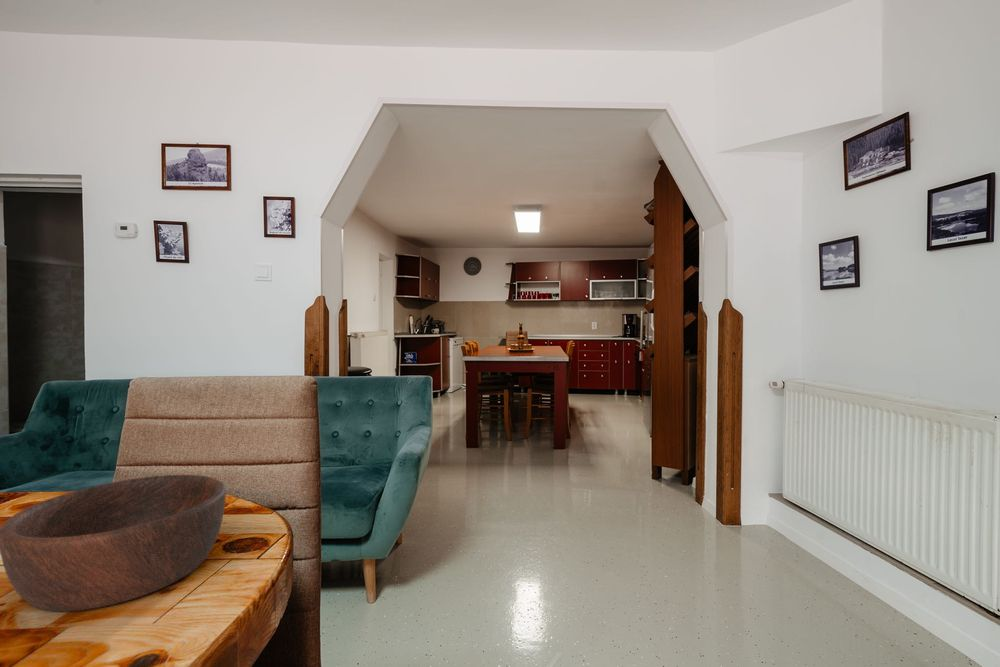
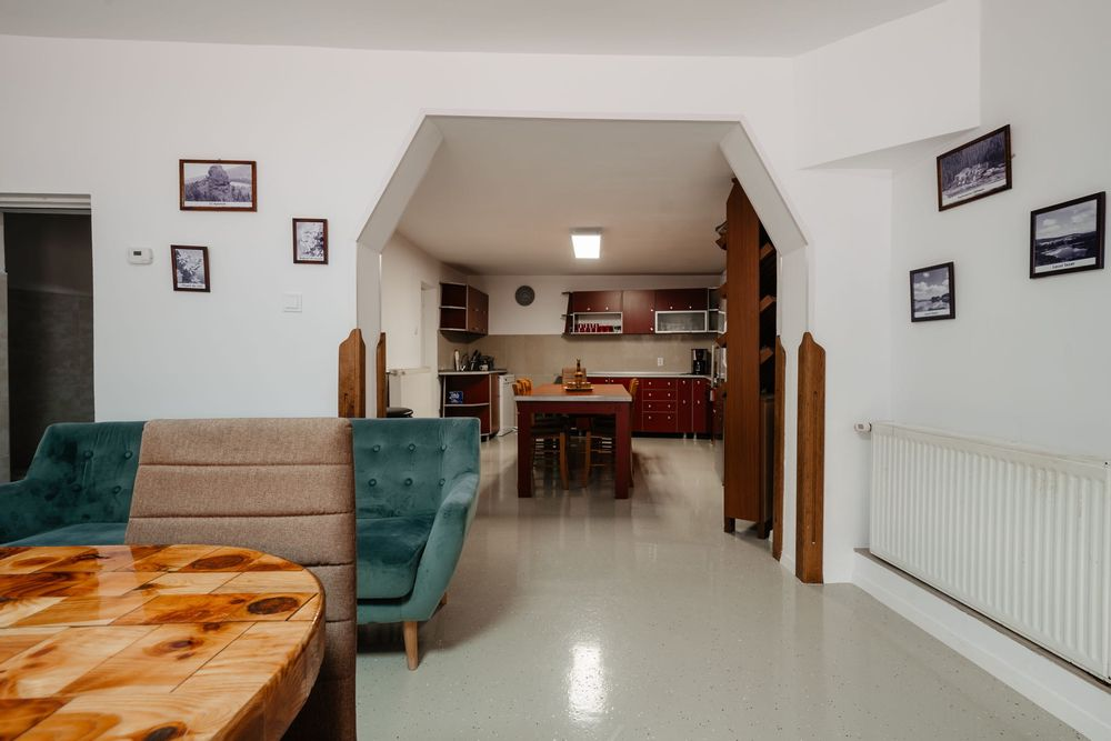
- wooden bowl [0,474,227,613]
